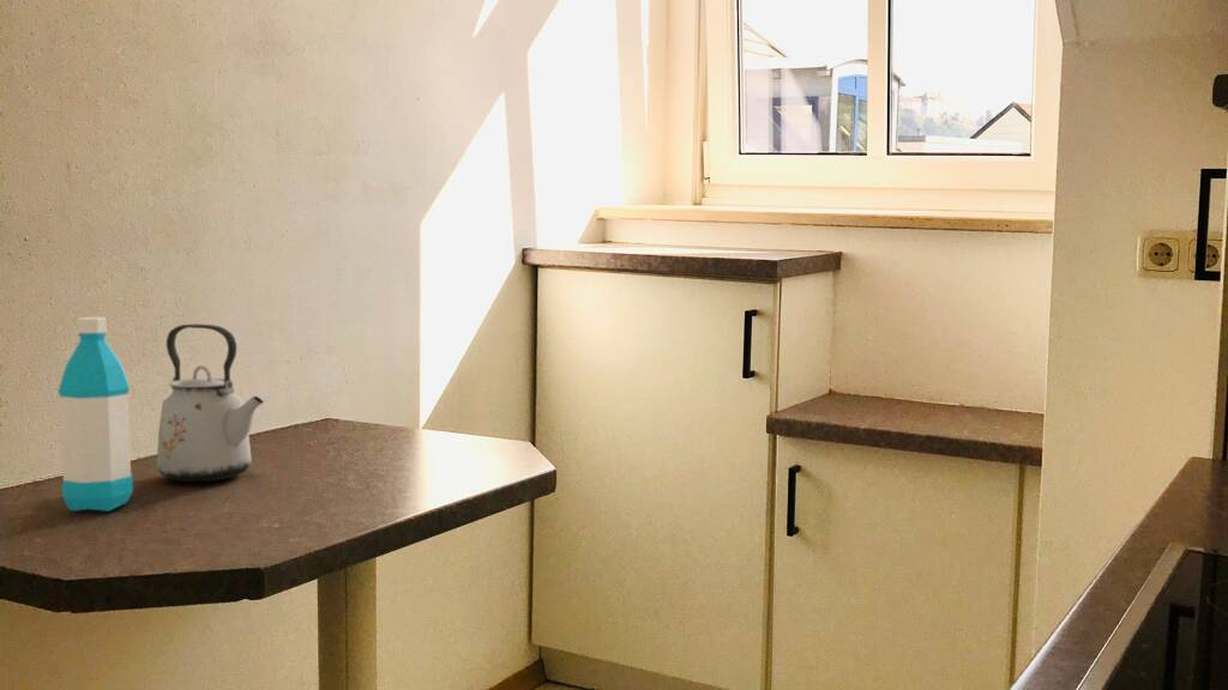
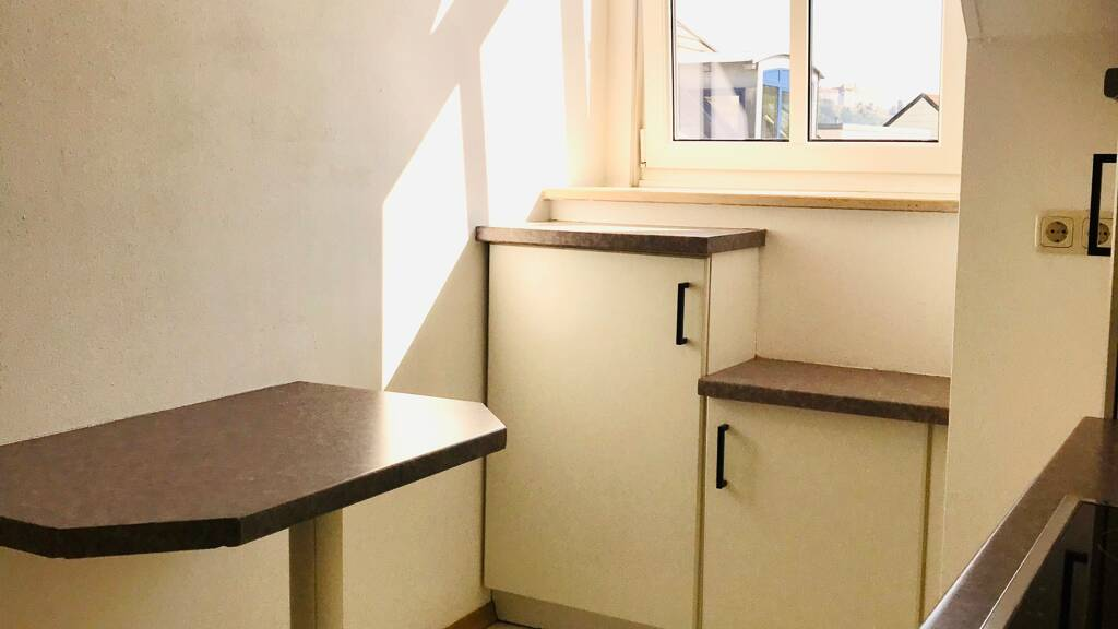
- water bottle [56,316,134,513]
- kettle [156,323,265,483]
